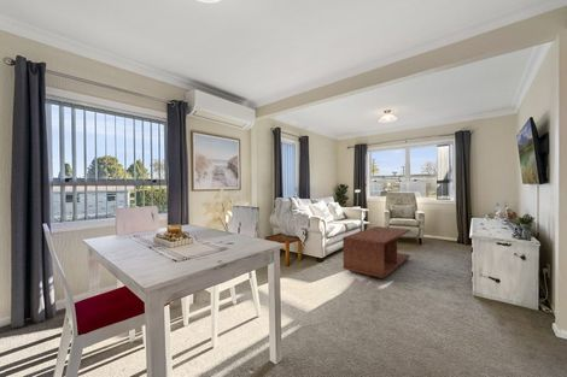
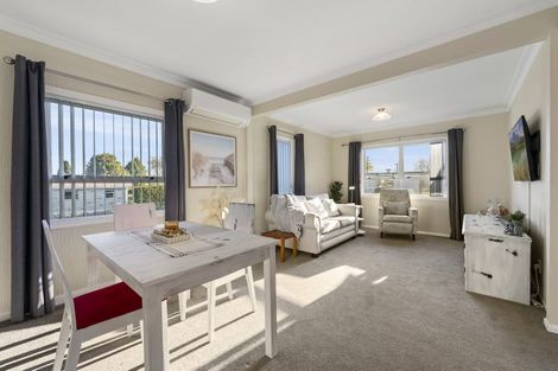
- coffee table [341,225,411,279]
